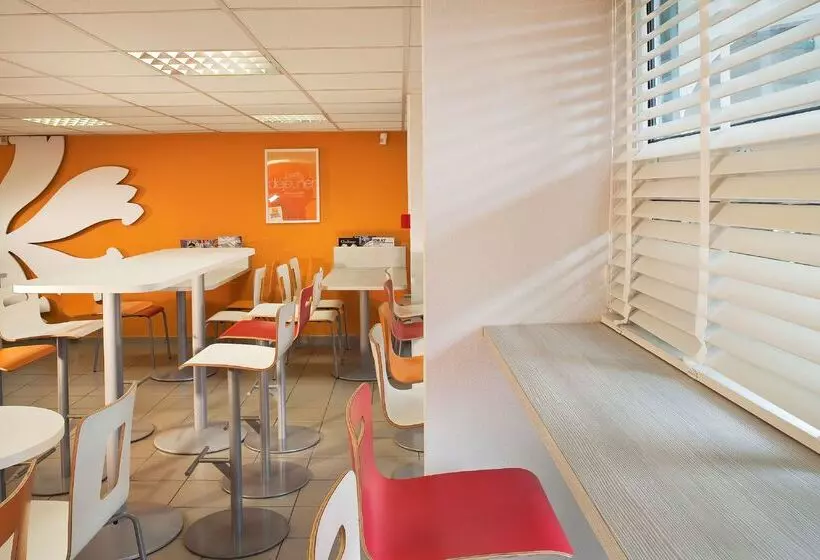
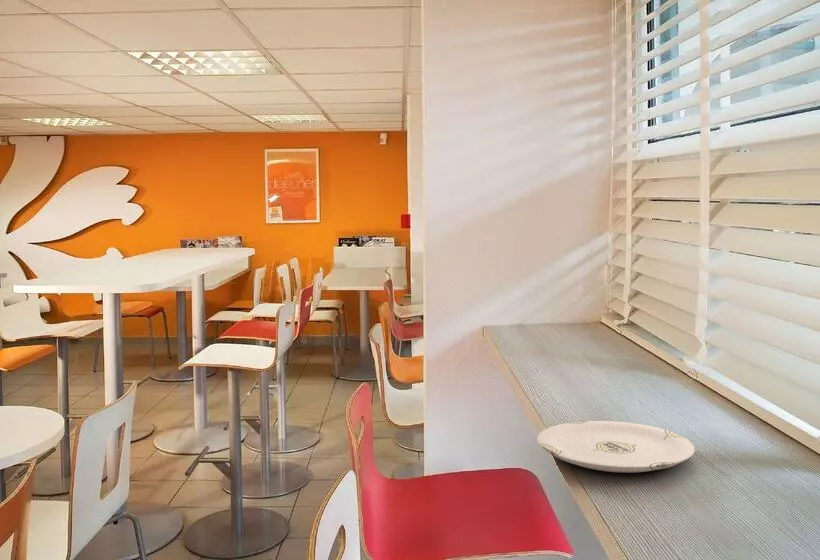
+ plate [536,420,696,474]
